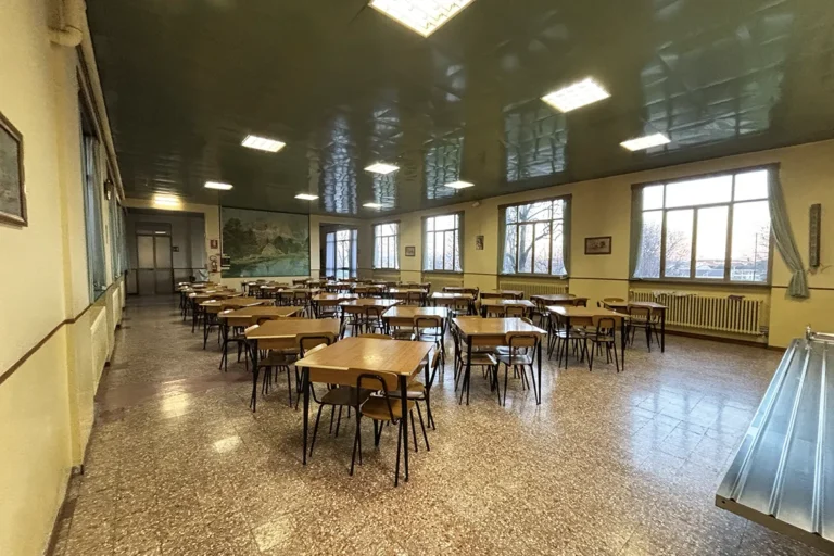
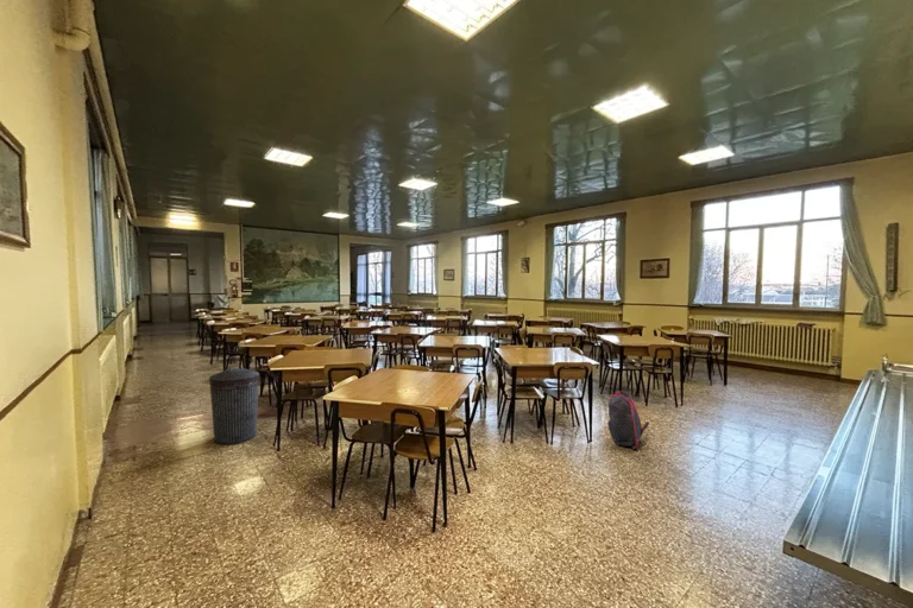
+ backpack [606,391,650,450]
+ trash can [208,365,260,445]
